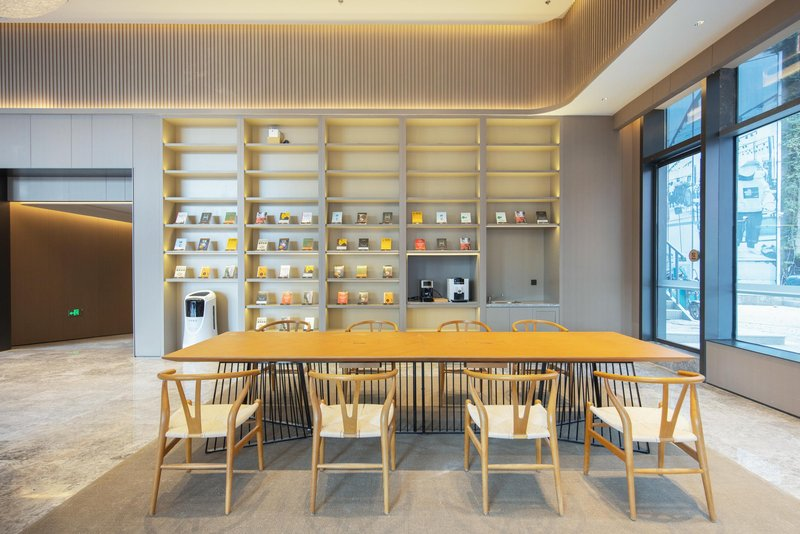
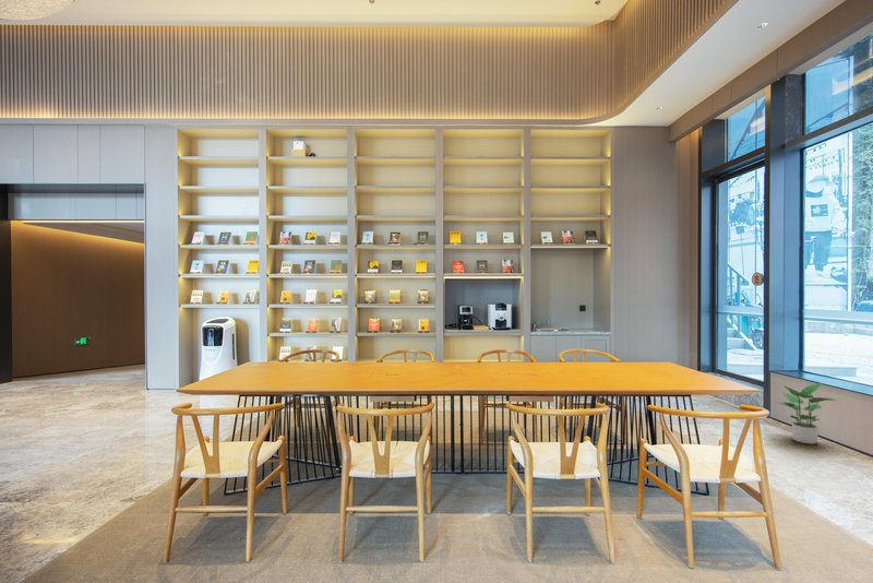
+ potted plant [777,382,838,444]
